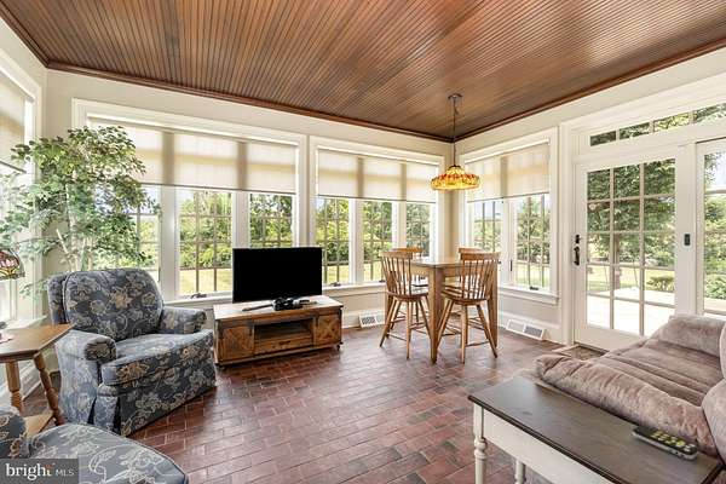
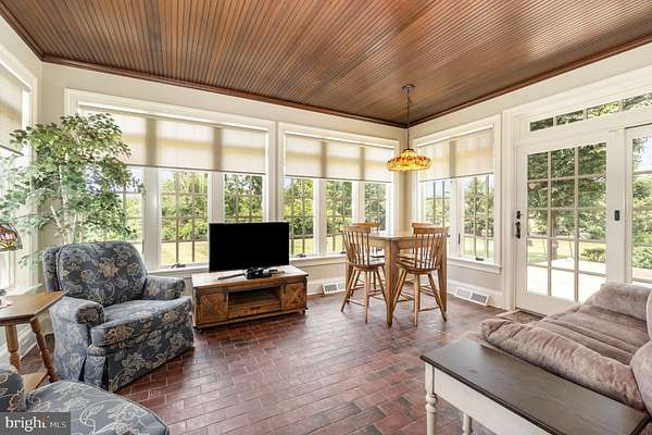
- remote control [632,424,699,460]
